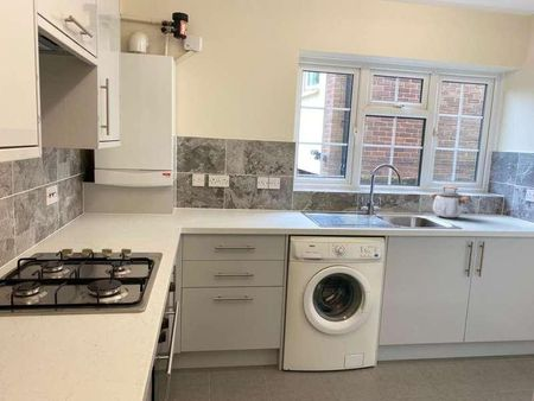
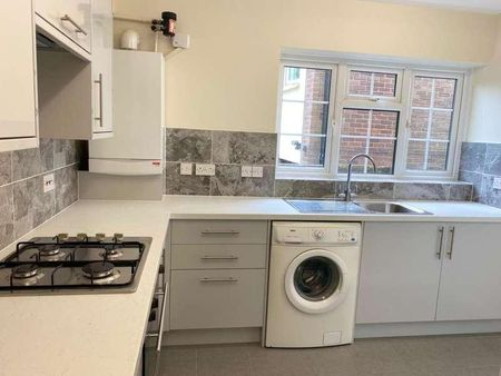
- kettle [428,185,470,218]
